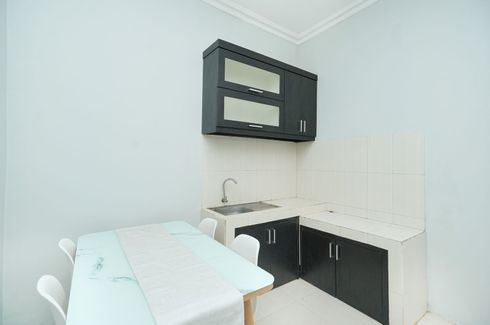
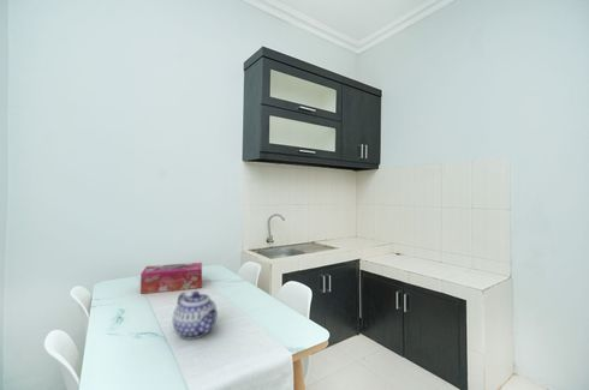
+ tissue box [139,262,203,295]
+ teapot [172,290,219,341]
